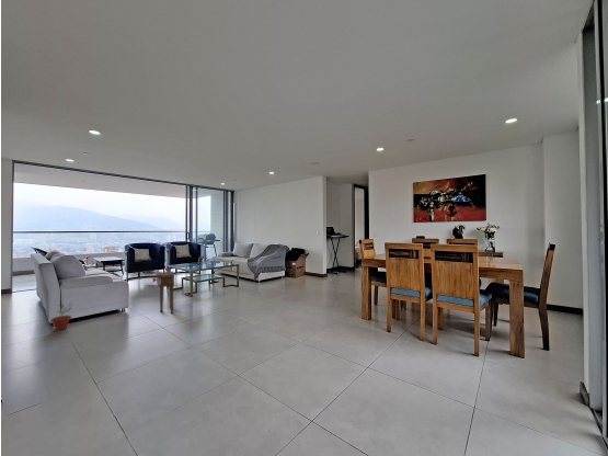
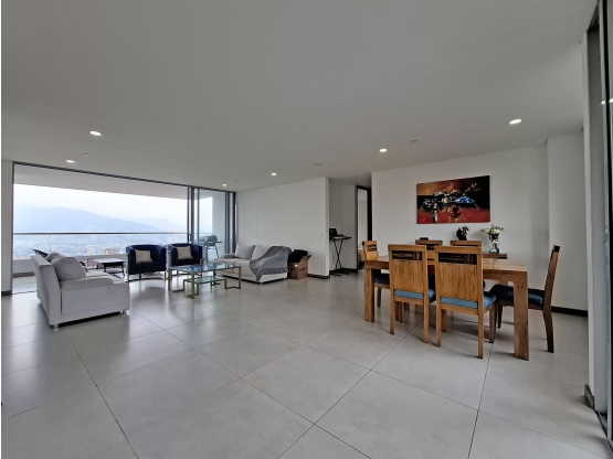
- potted plant [49,301,73,331]
- side table [151,270,175,315]
